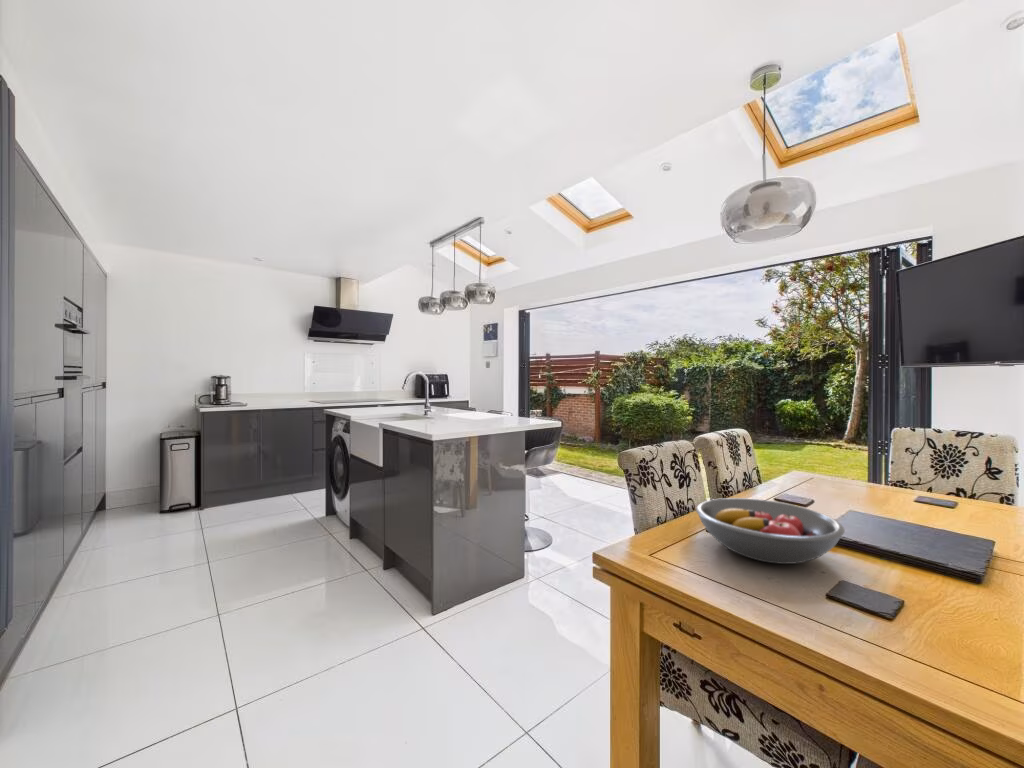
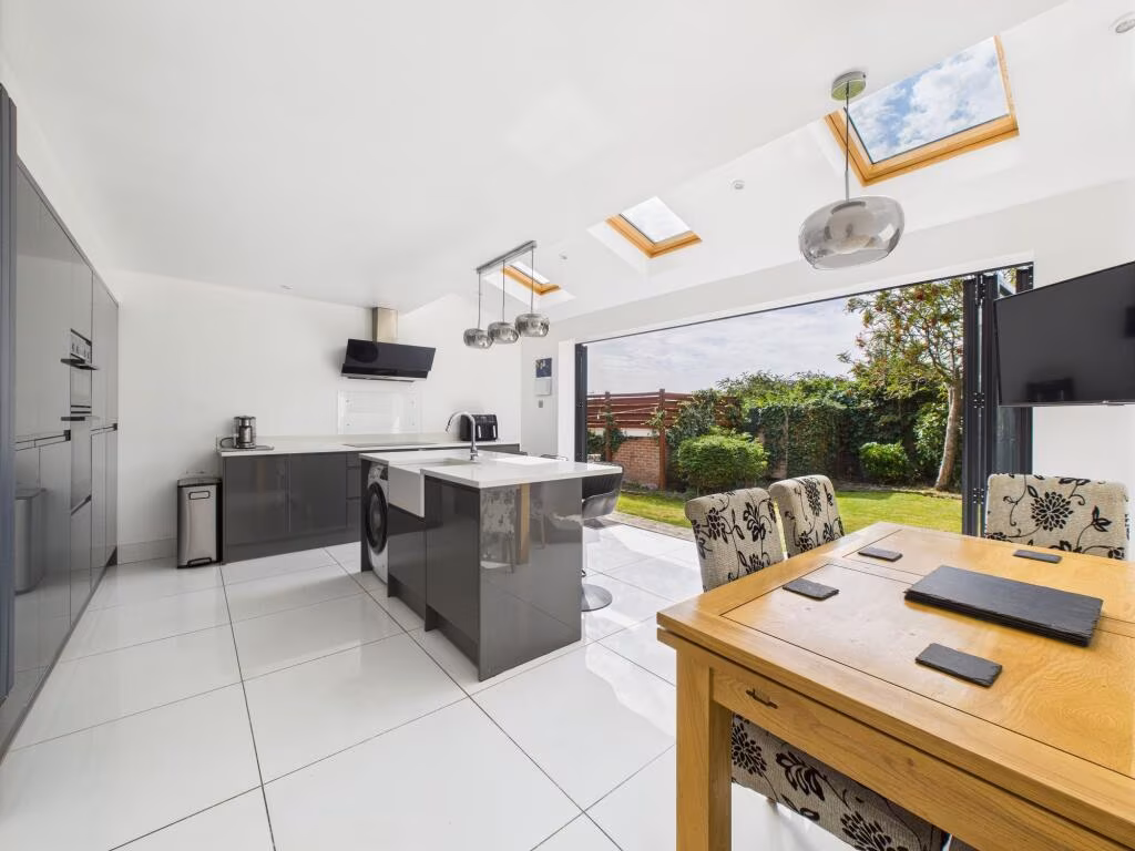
- fruit bowl [695,497,846,565]
